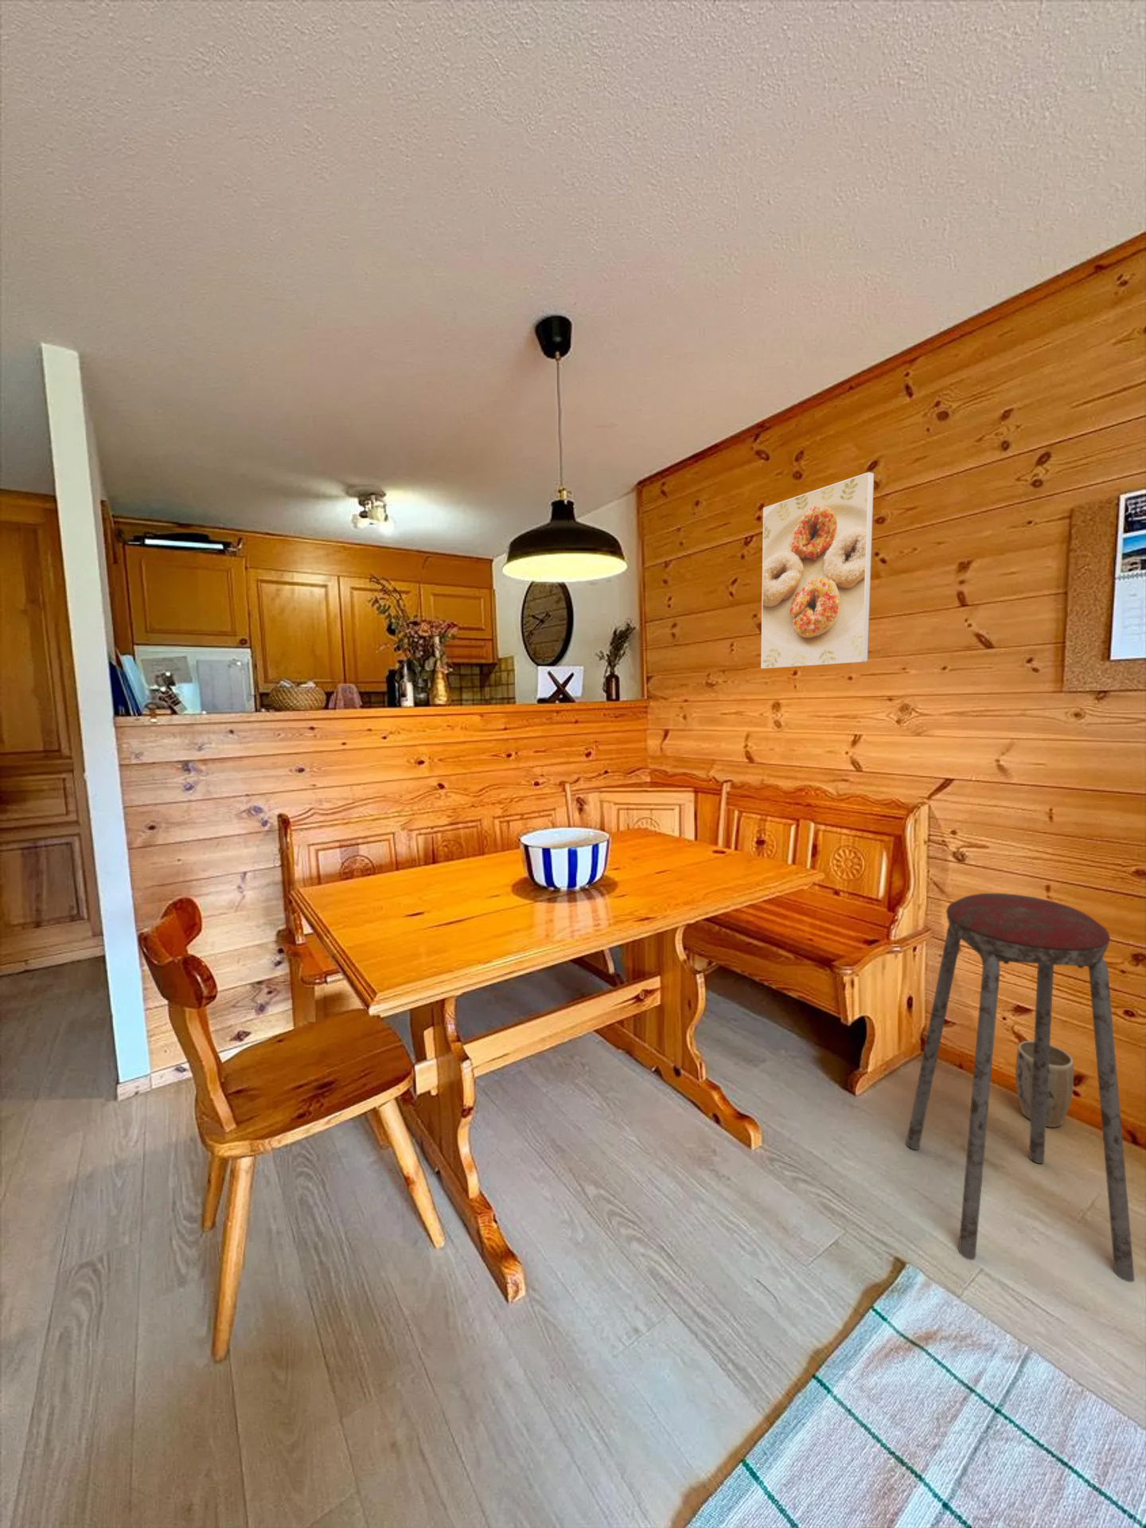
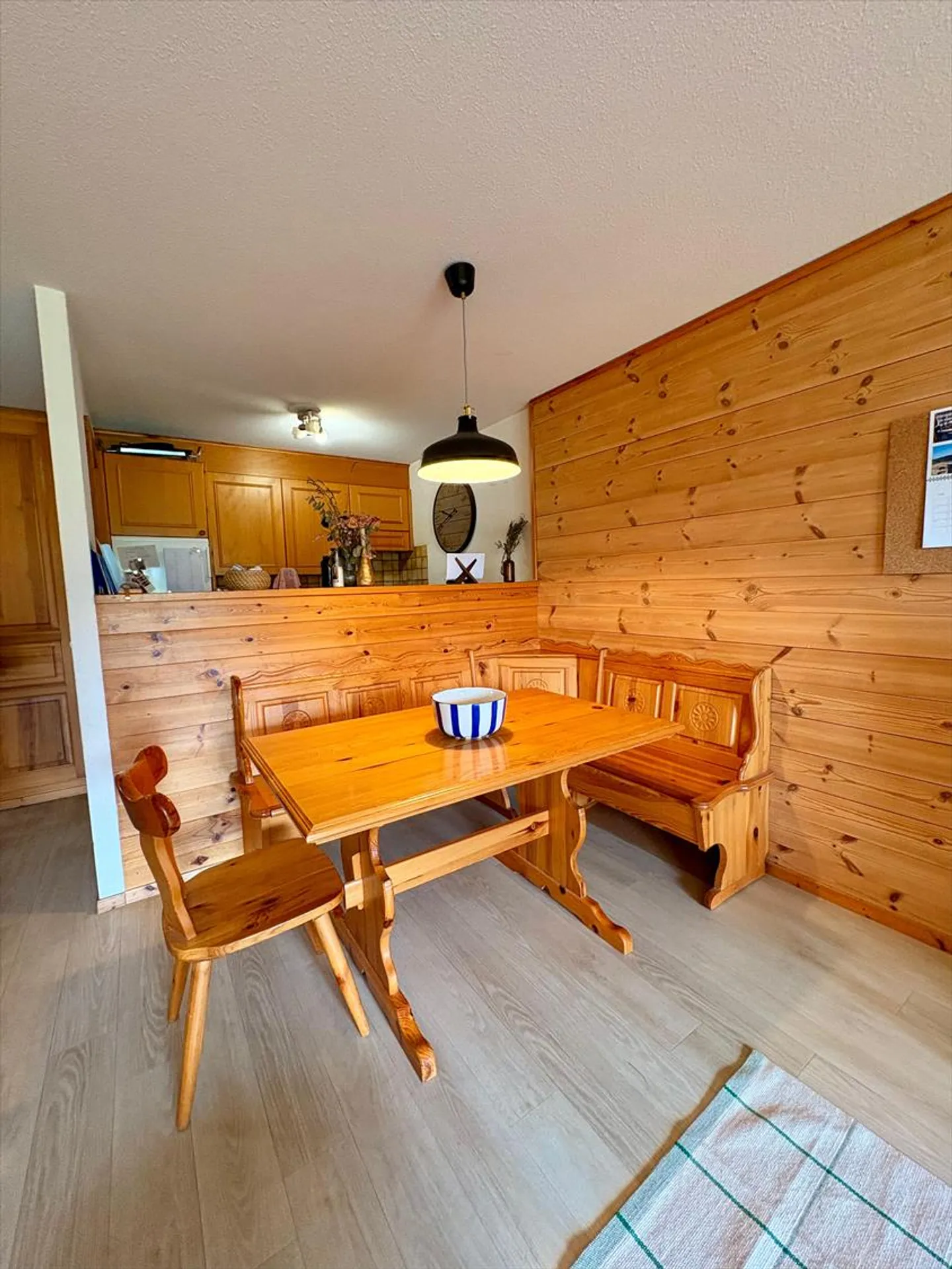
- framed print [760,471,875,668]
- plant pot [1015,1040,1075,1128]
- music stool [905,892,1135,1282]
